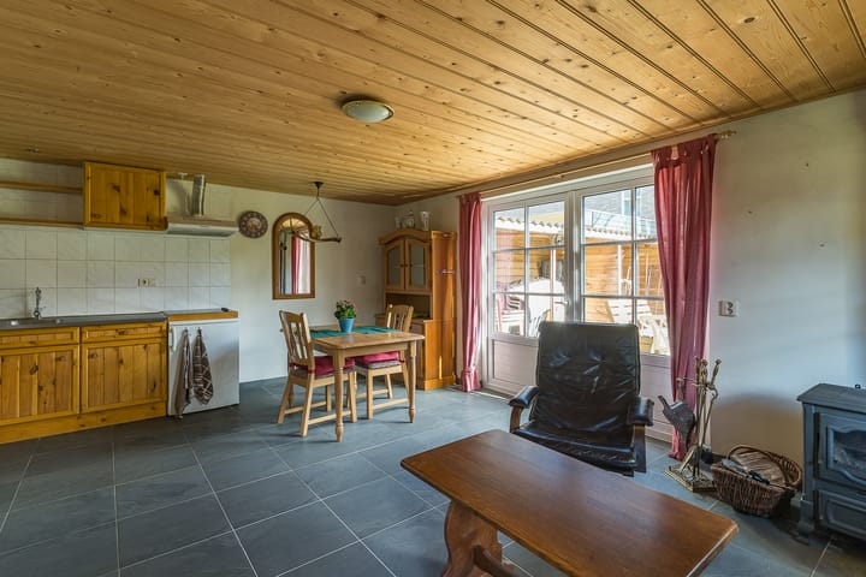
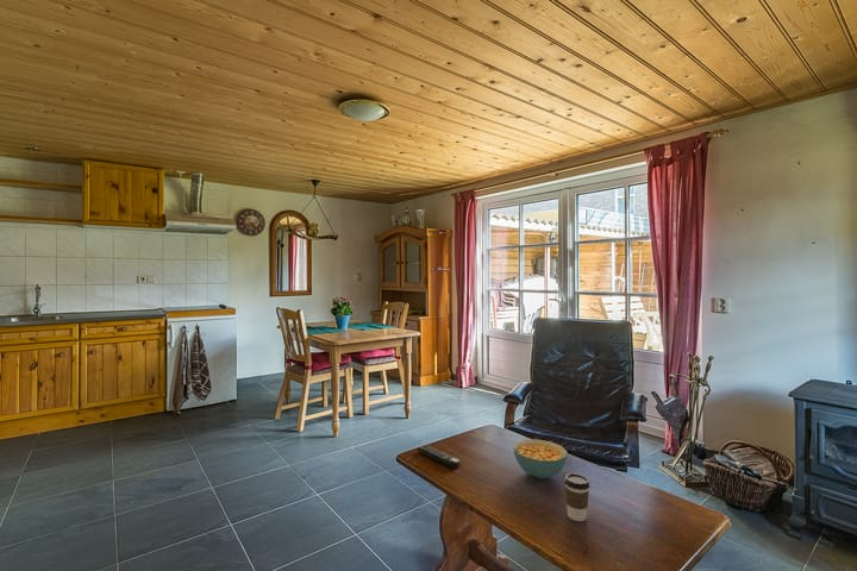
+ remote control [415,444,461,470]
+ coffee cup [564,472,590,522]
+ cereal bowl [513,439,569,479]
